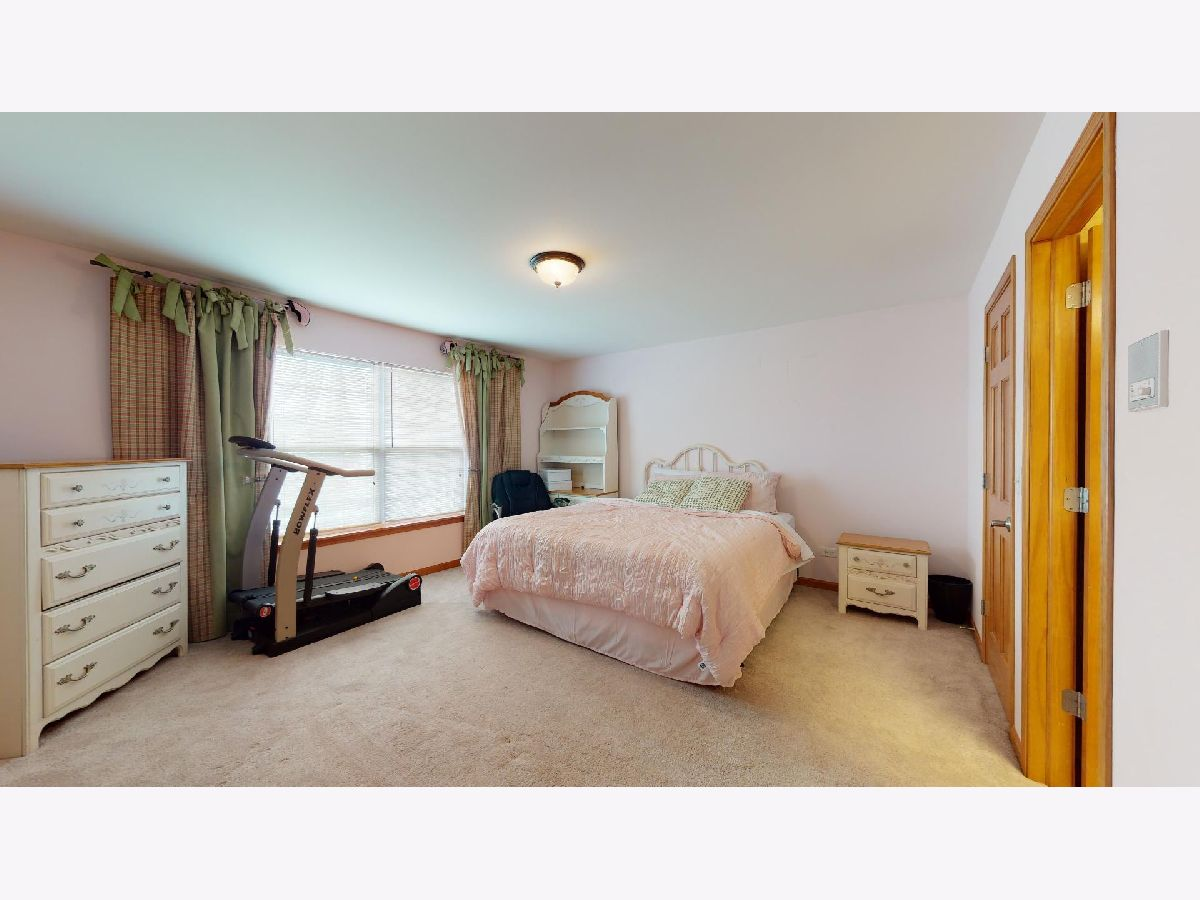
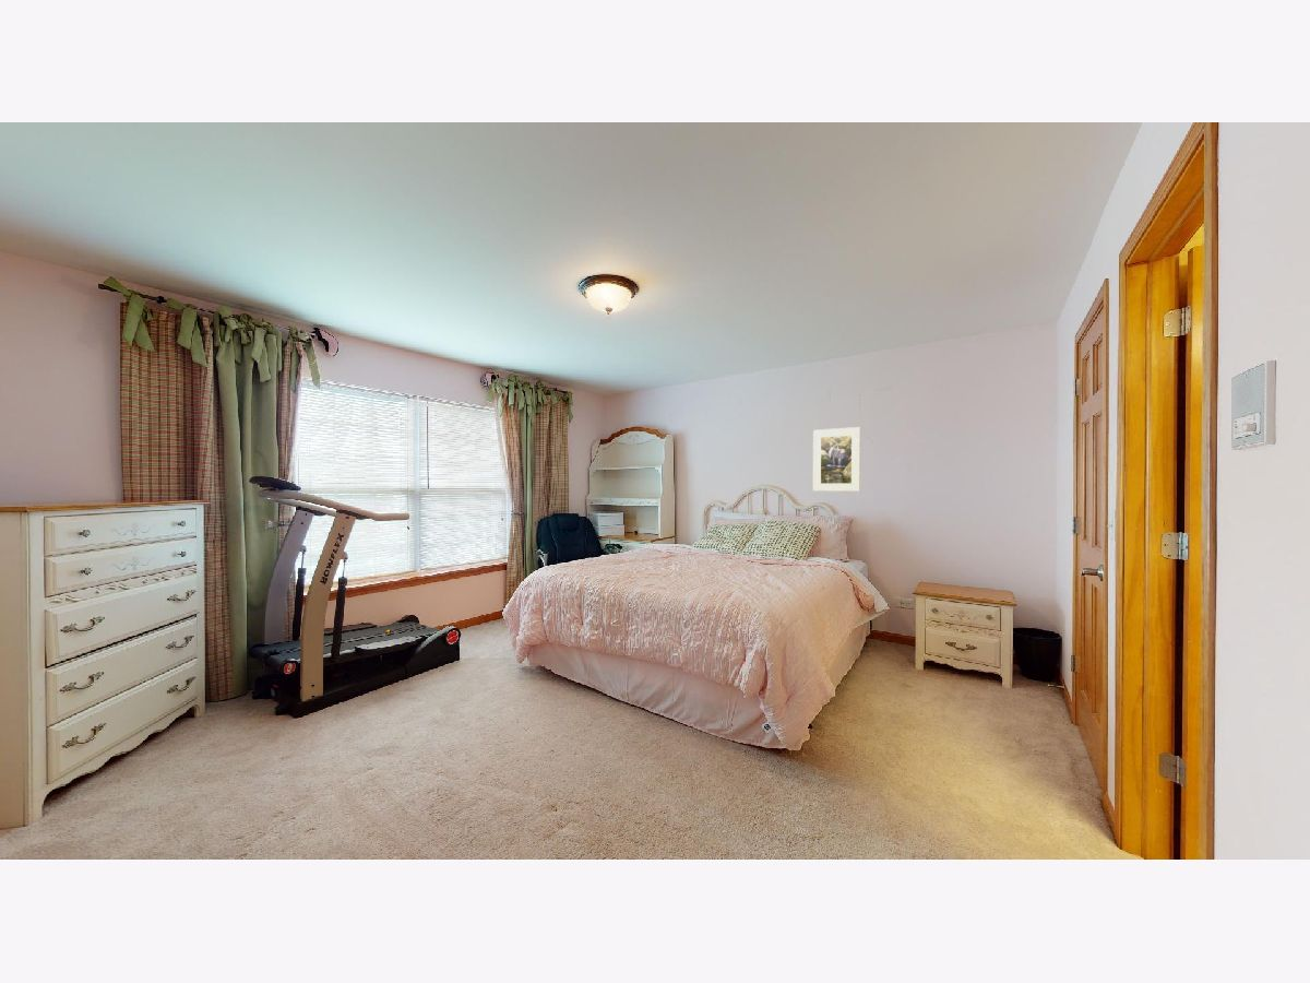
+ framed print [812,426,861,493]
